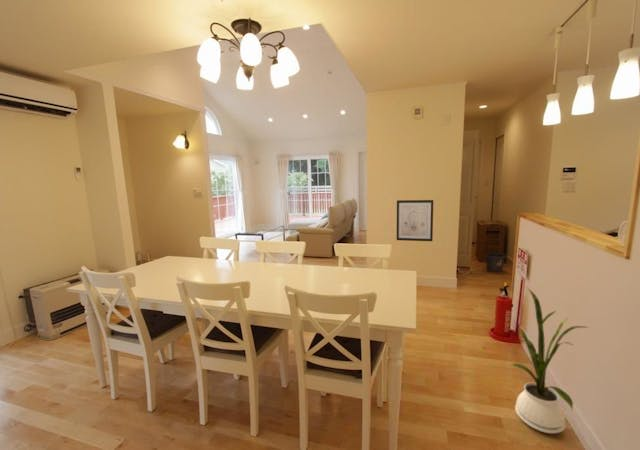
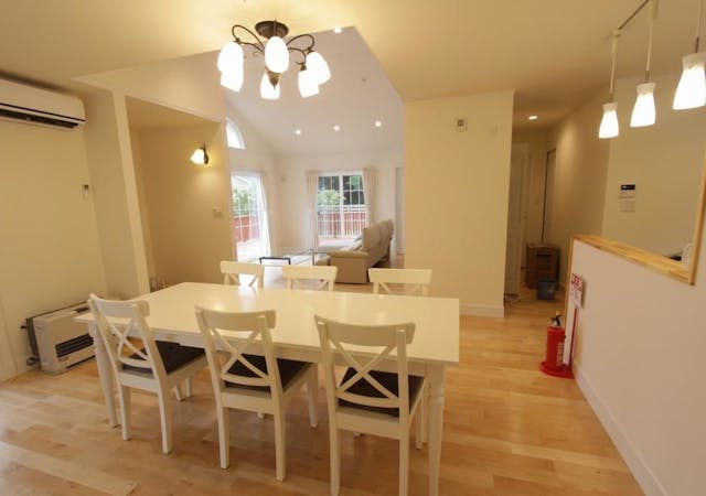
- wall art [396,199,434,242]
- house plant [511,287,591,435]
